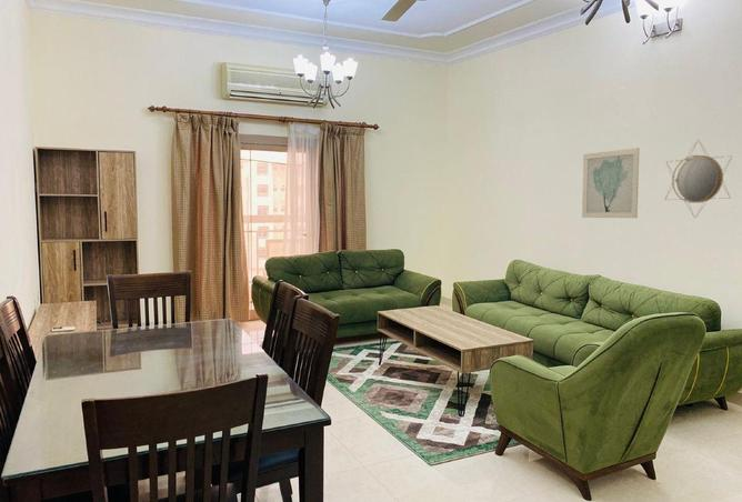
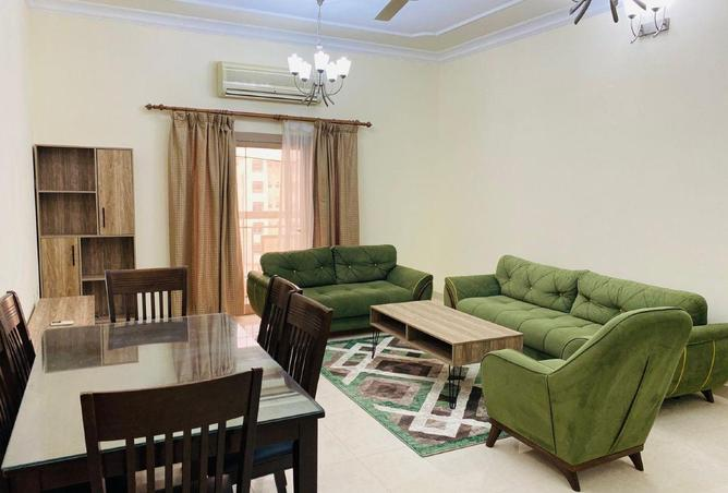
- wall art [581,147,641,219]
- home mirror [664,138,733,220]
